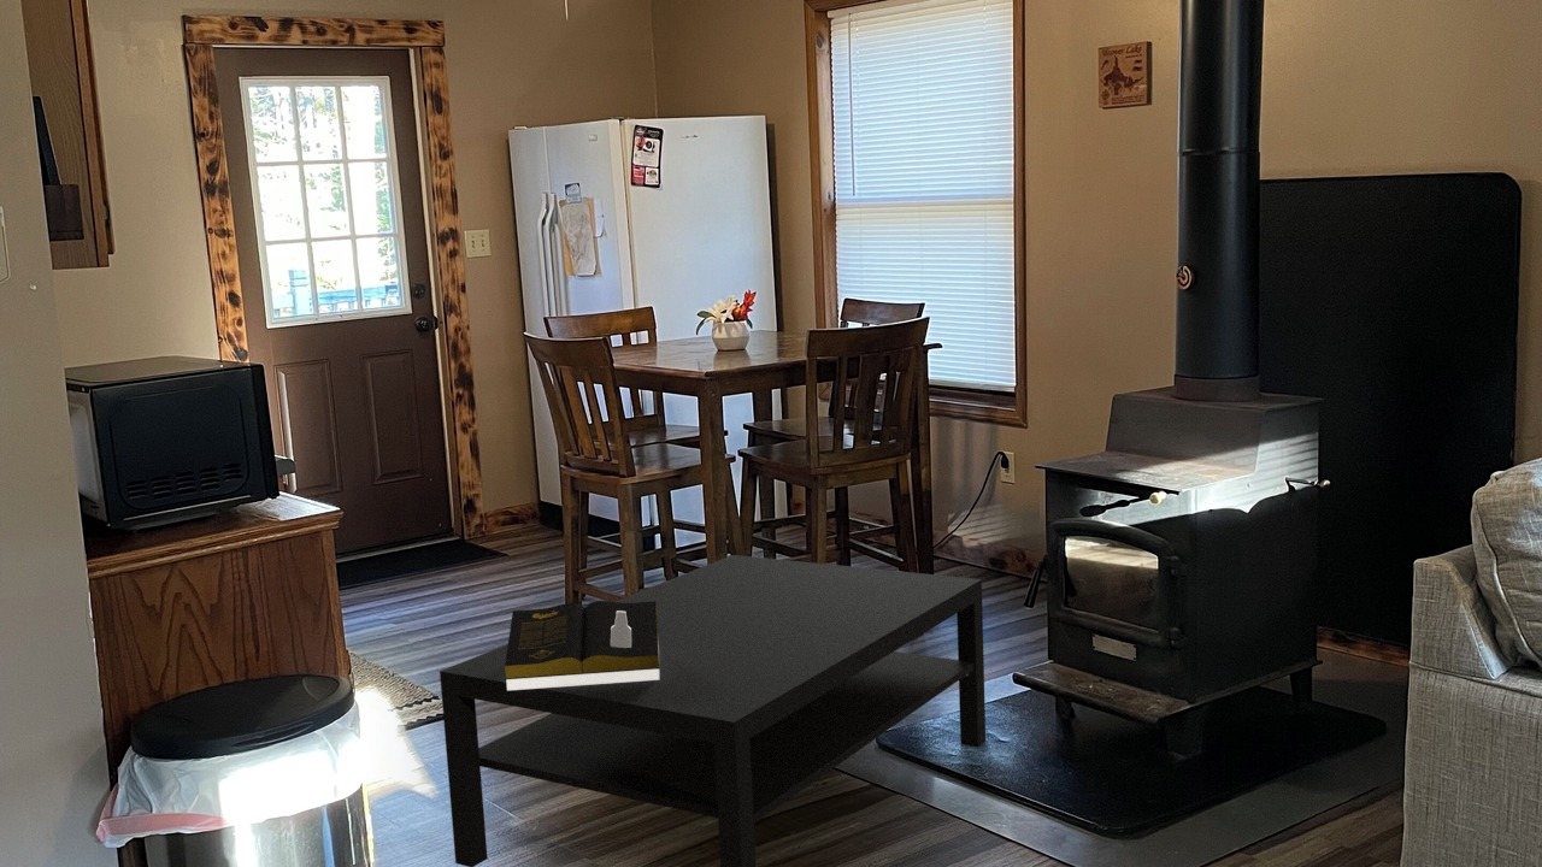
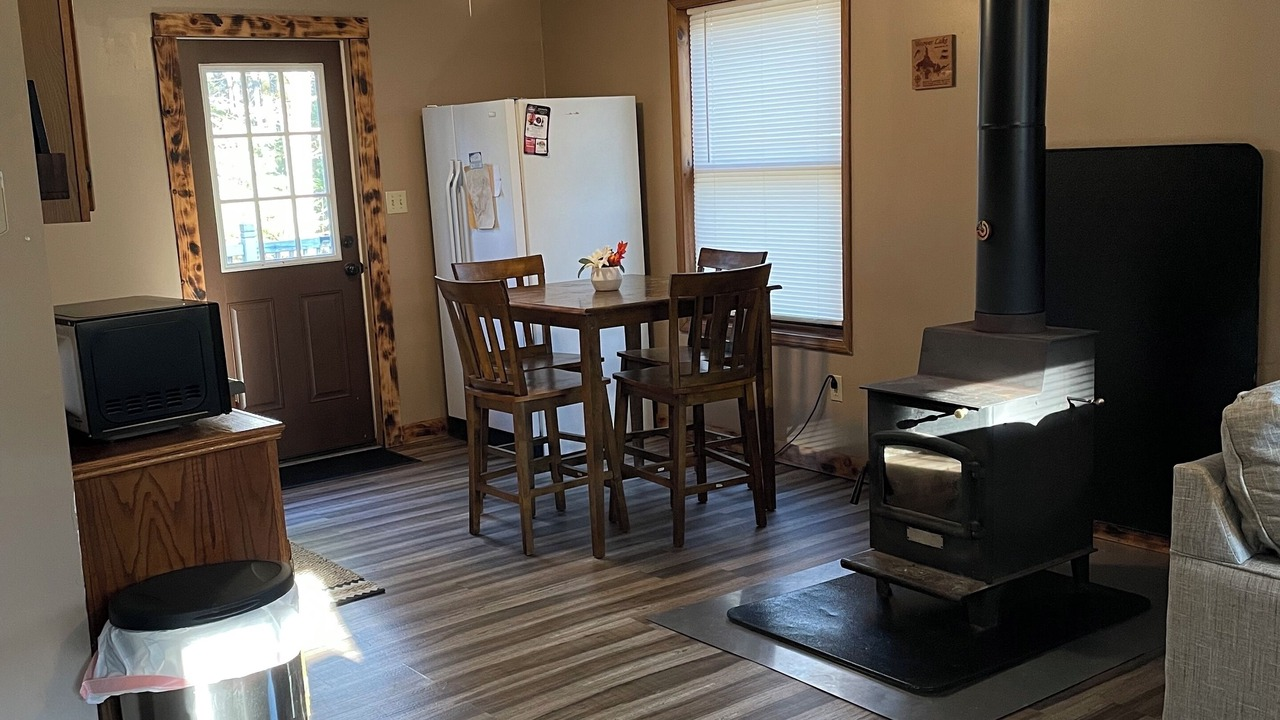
- coffee table [439,554,987,867]
- book [505,600,659,690]
